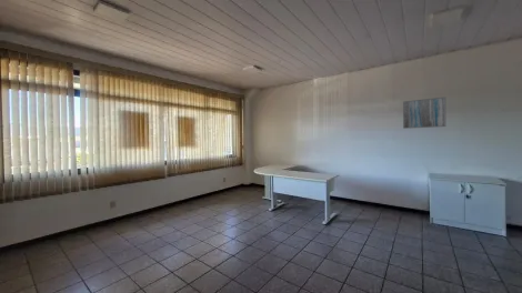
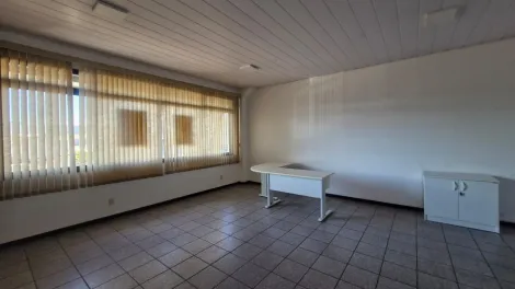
- wall art [402,95,446,130]
